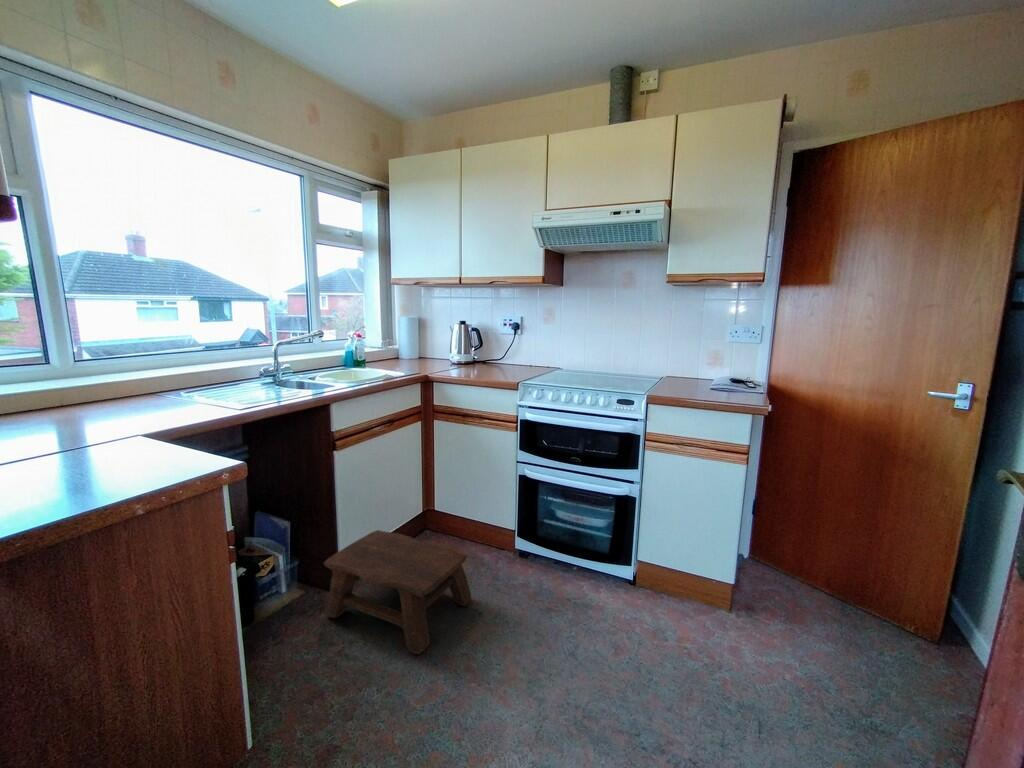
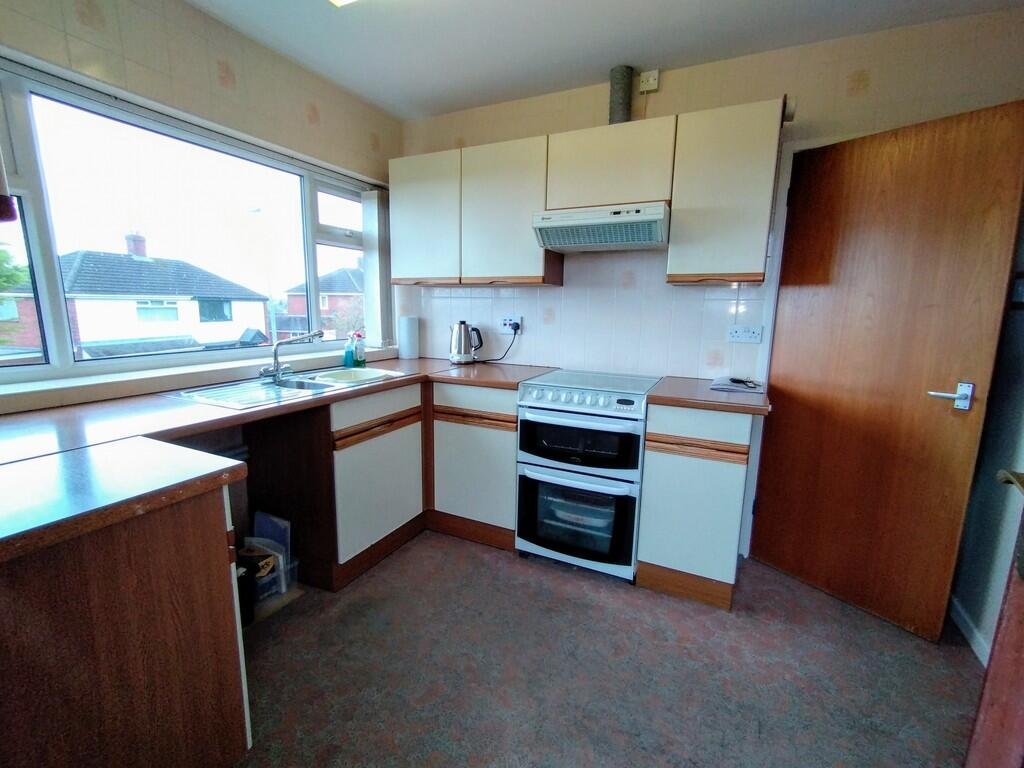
- stool [322,529,472,655]
